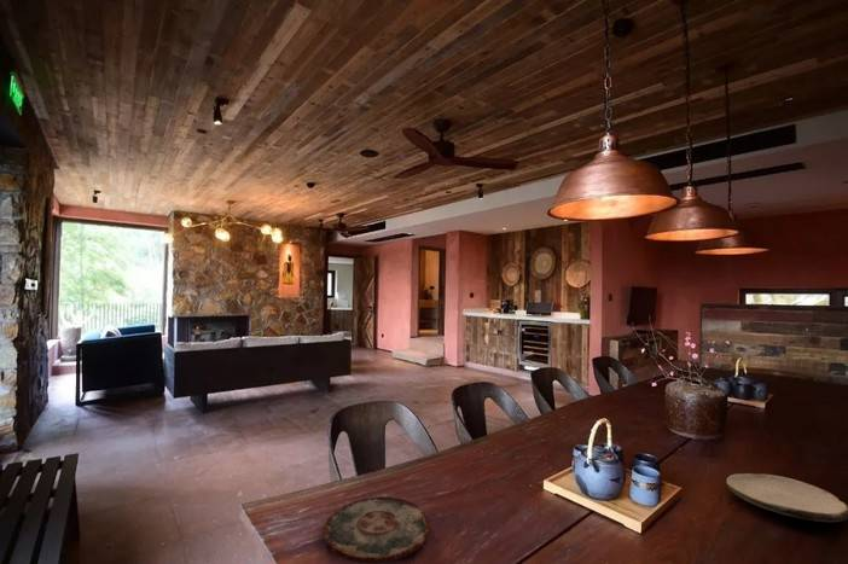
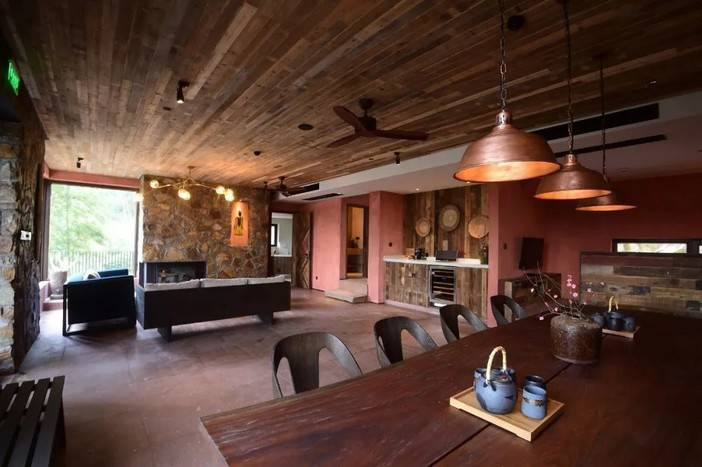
- plate [323,496,431,564]
- plate [726,472,848,523]
